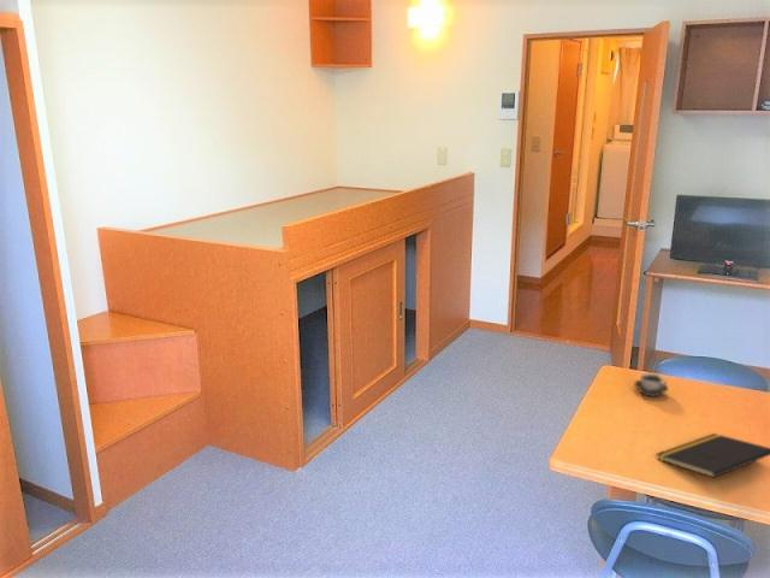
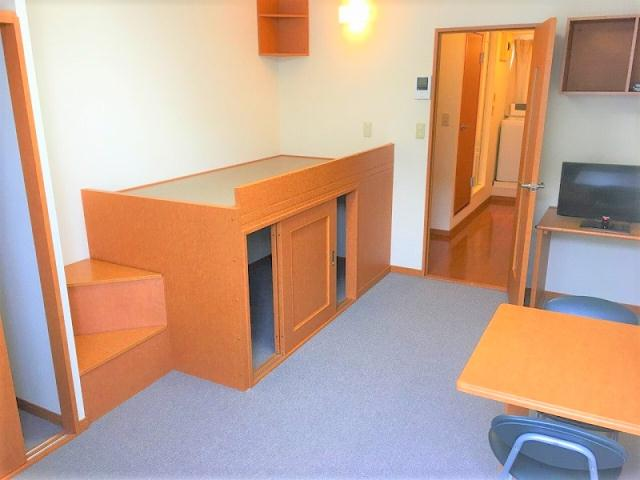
- notepad [656,432,770,479]
- cup [633,372,669,399]
